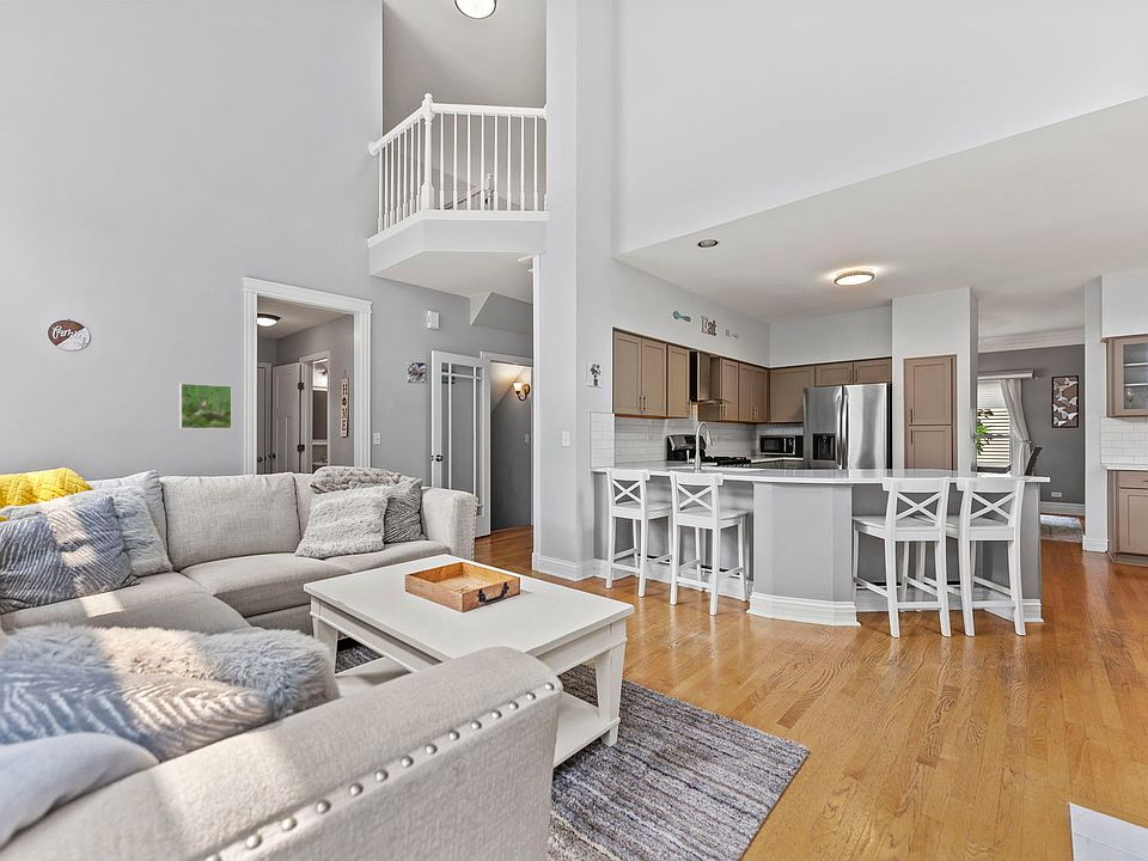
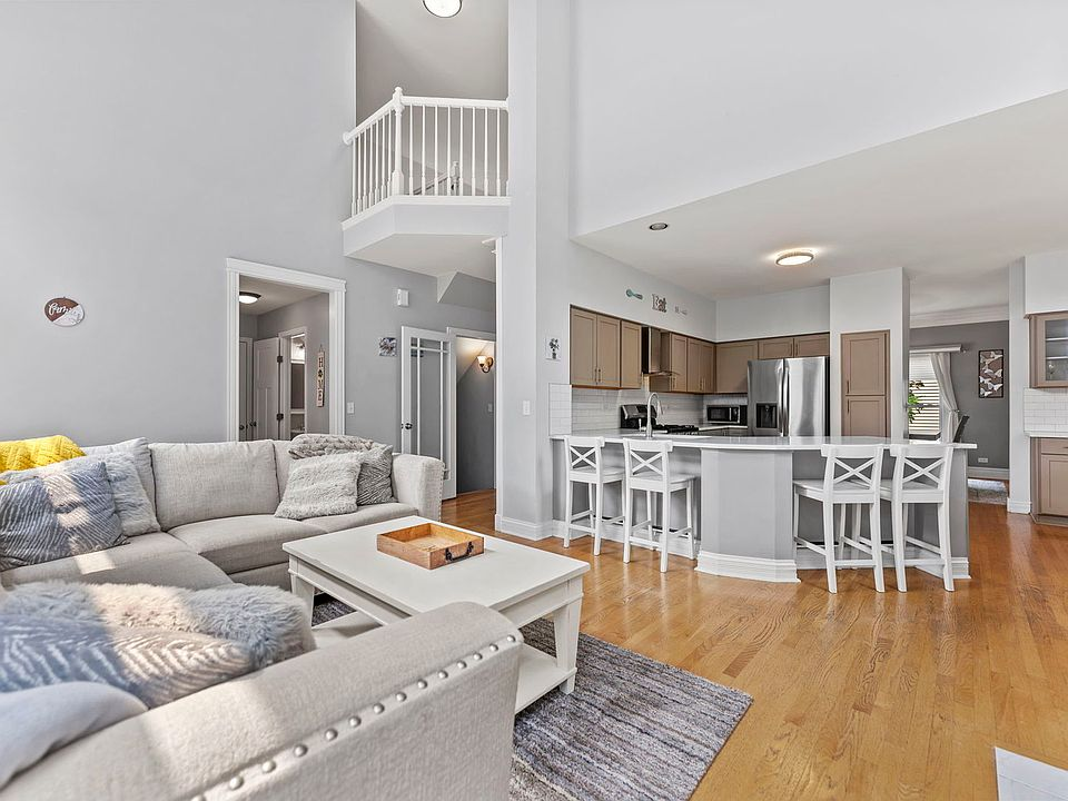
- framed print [178,383,233,429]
